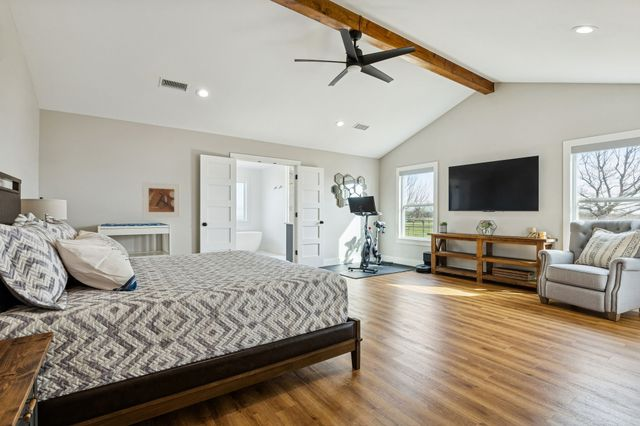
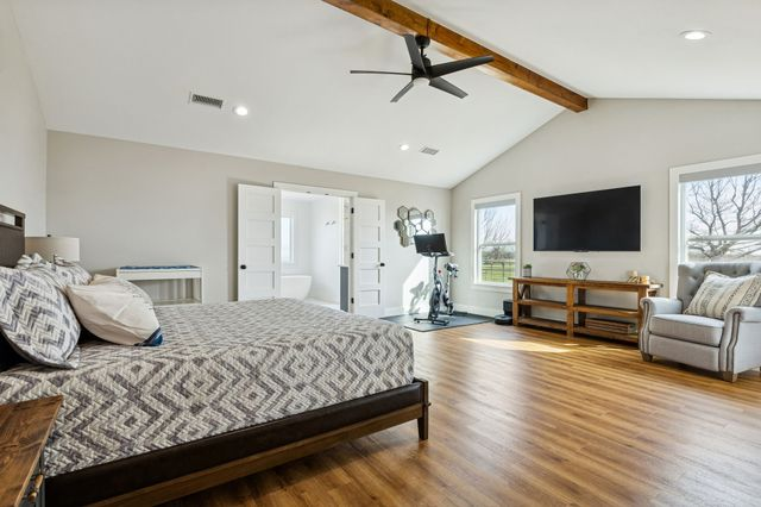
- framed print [141,181,181,218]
